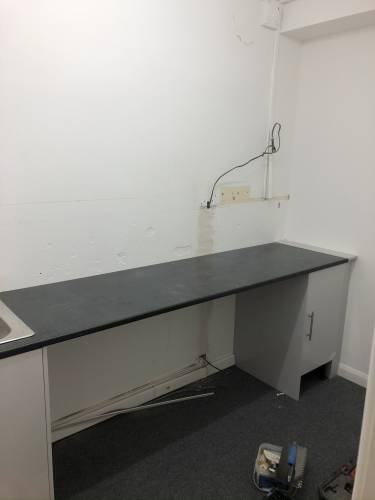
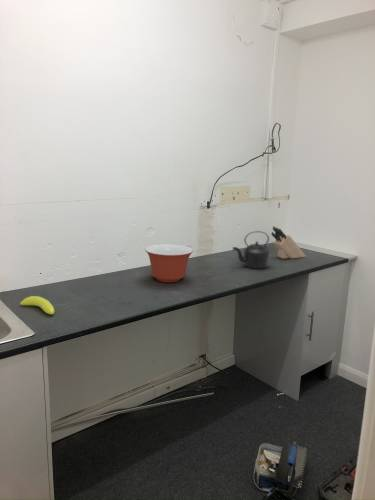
+ knife block [270,225,307,260]
+ kettle [232,230,270,270]
+ mixing bowl [144,243,194,283]
+ banana [19,295,55,315]
